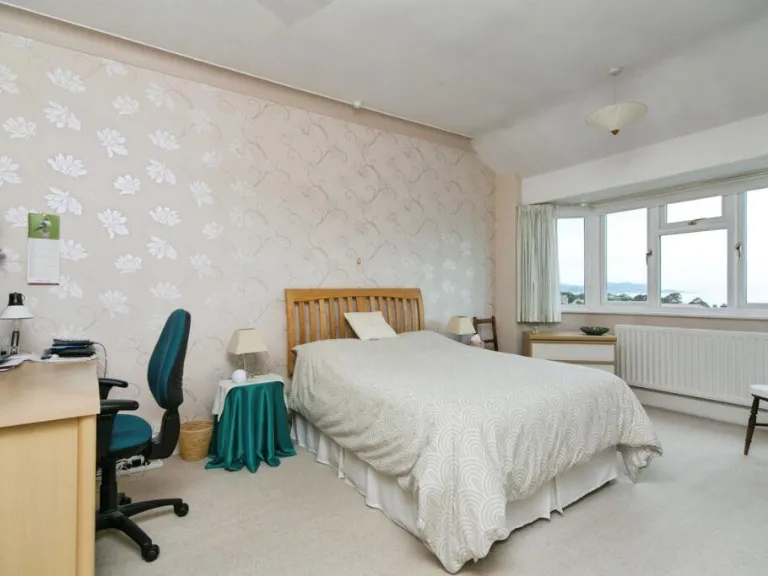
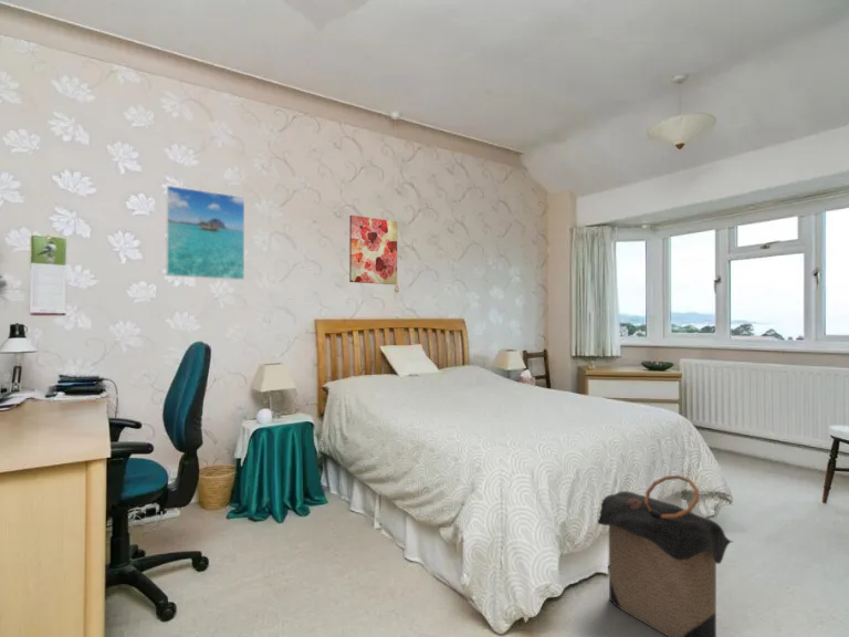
+ laundry hamper [597,474,734,637]
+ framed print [165,185,245,281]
+ wall art [348,215,398,285]
